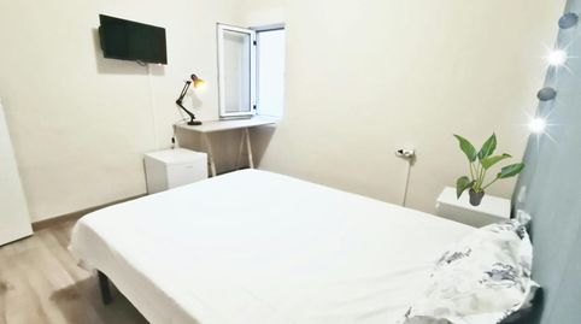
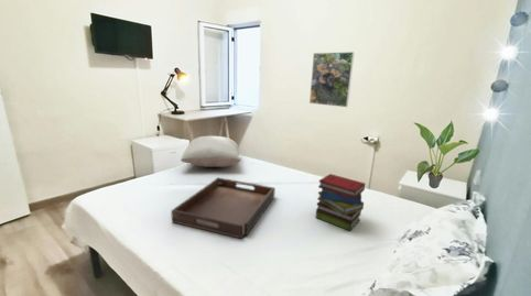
+ serving tray [170,177,277,240]
+ pillow [180,135,242,168]
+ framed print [308,51,356,108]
+ book [314,173,366,232]
